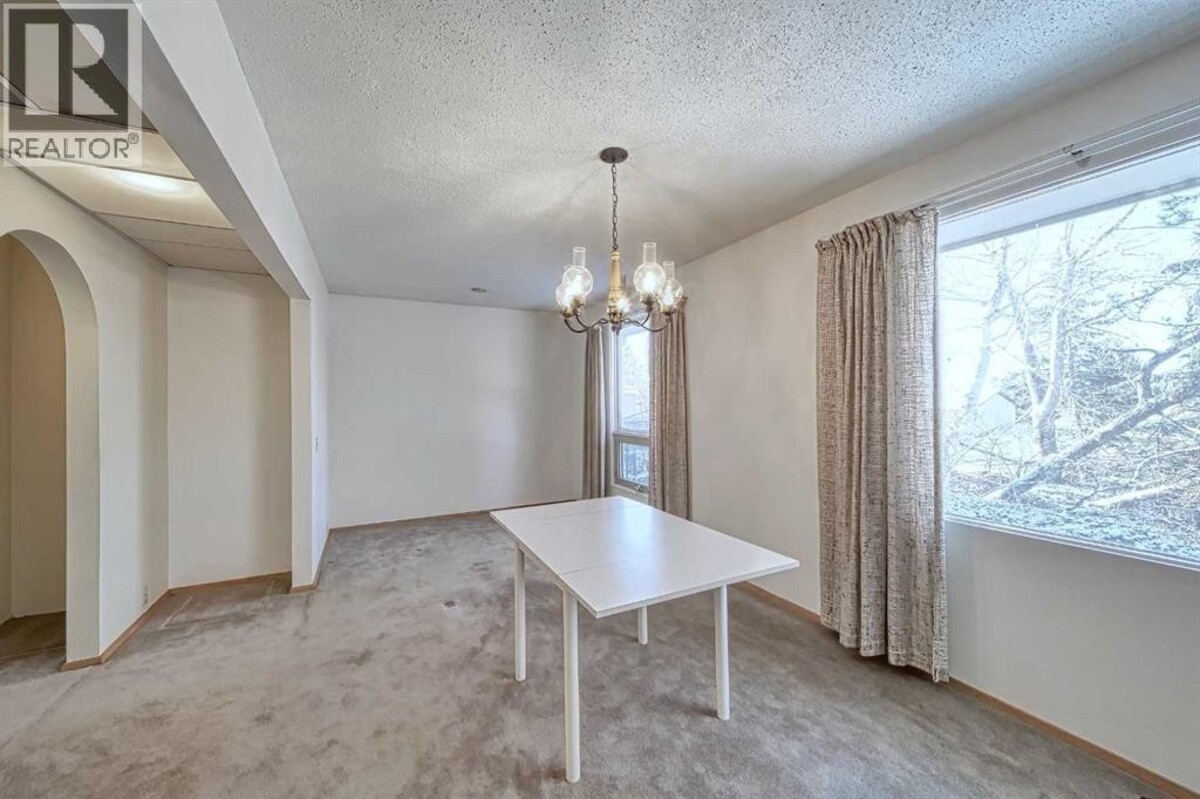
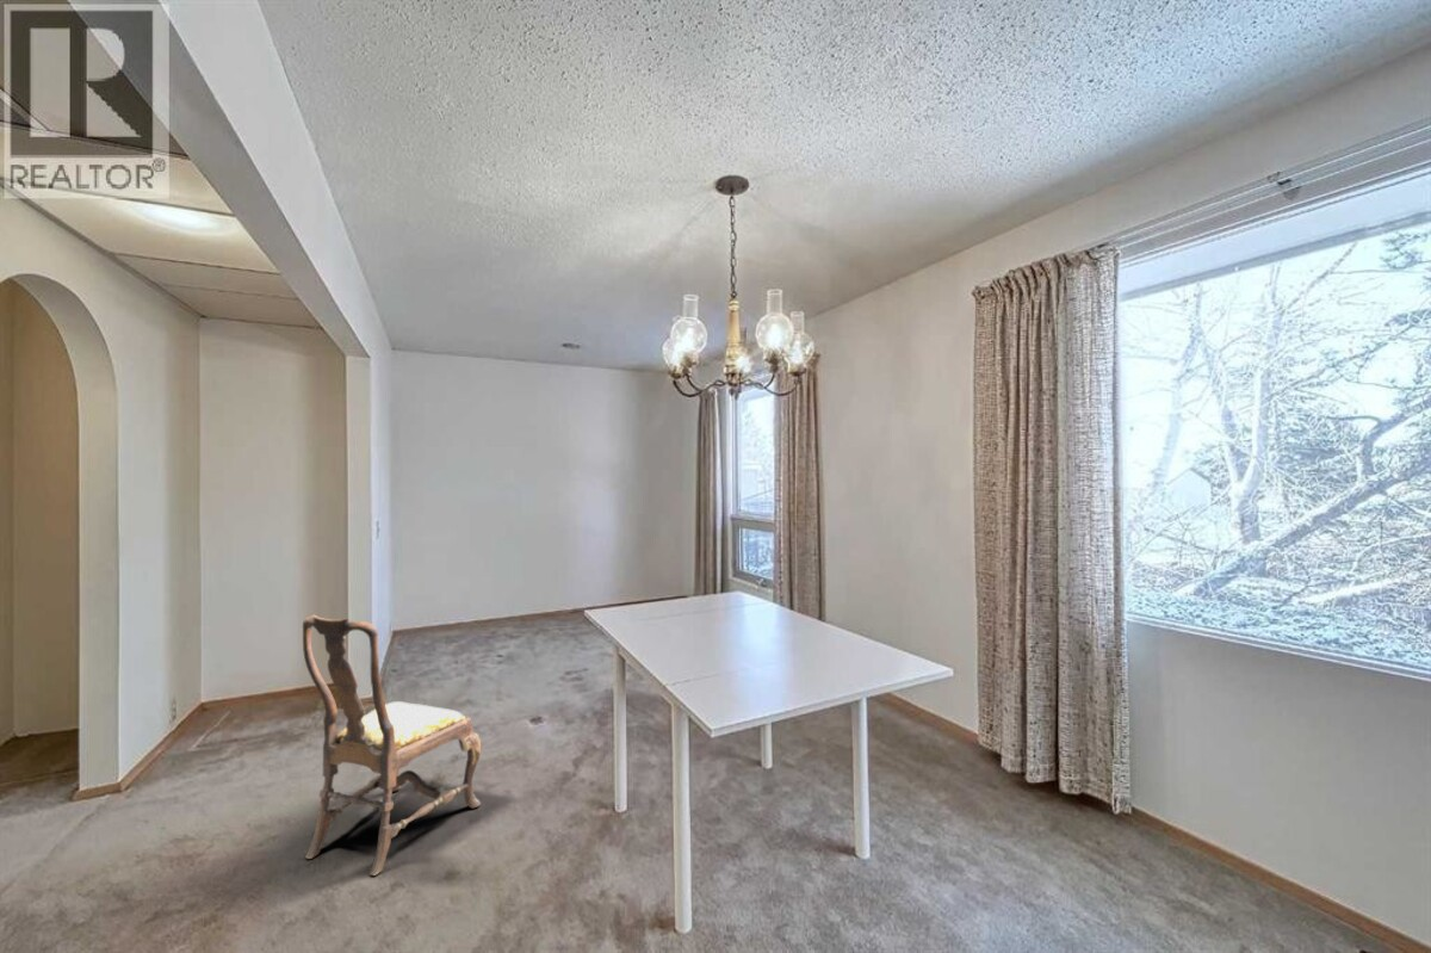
+ dining chair [302,614,482,877]
